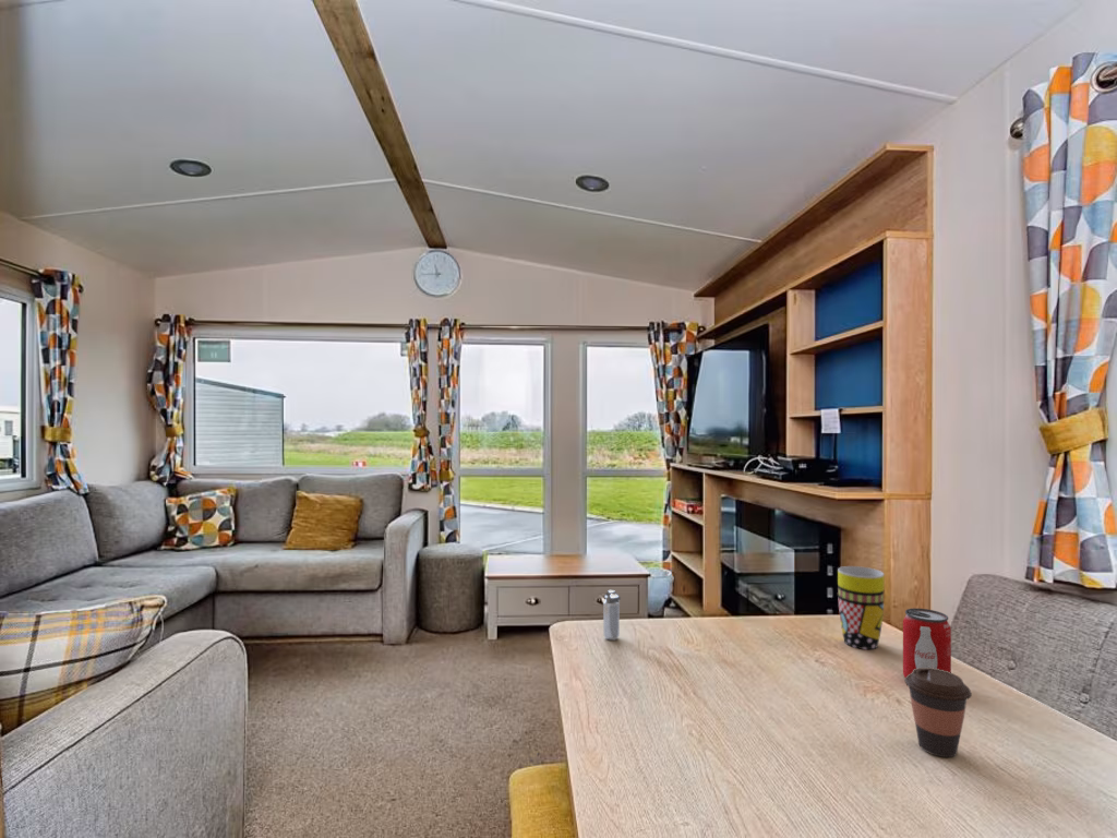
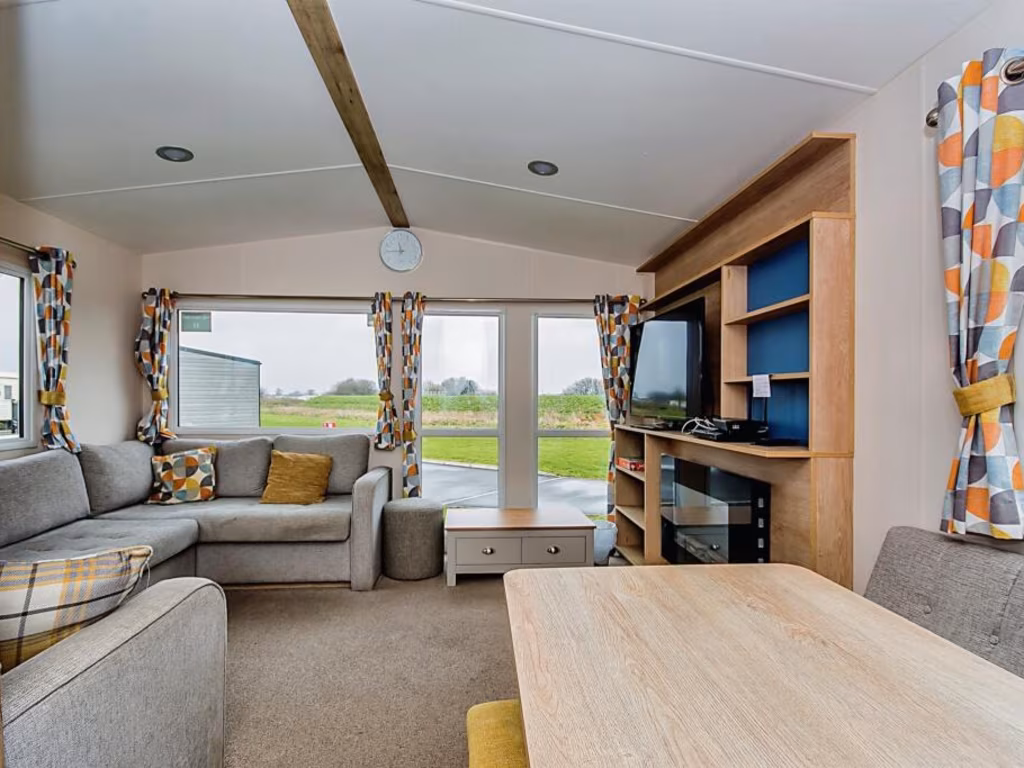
- shaker [602,589,622,642]
- beverage can [902,608,952,679]
- mug [837,565,885,650]
- coffee cup [904,668,973,758]
